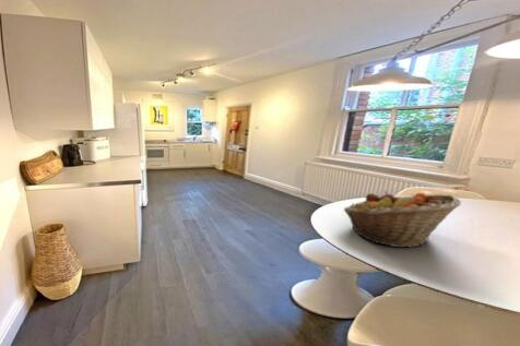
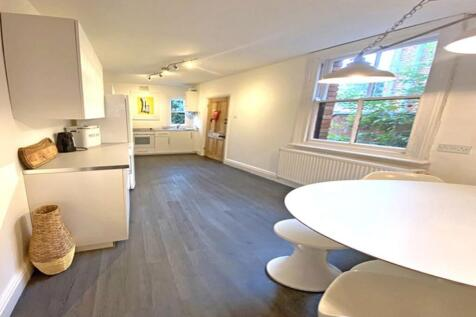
- fruit basket [343,190,462,249]
